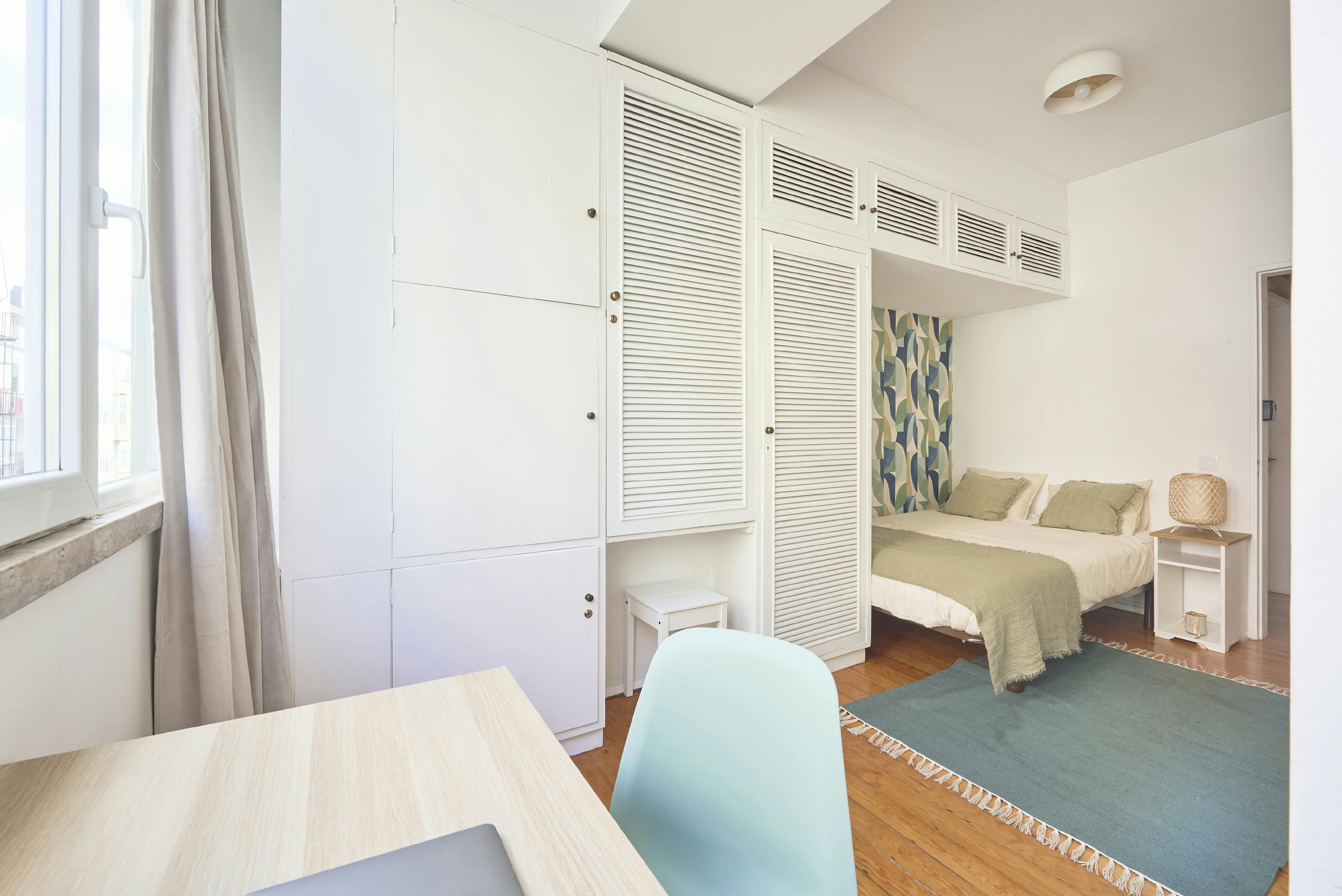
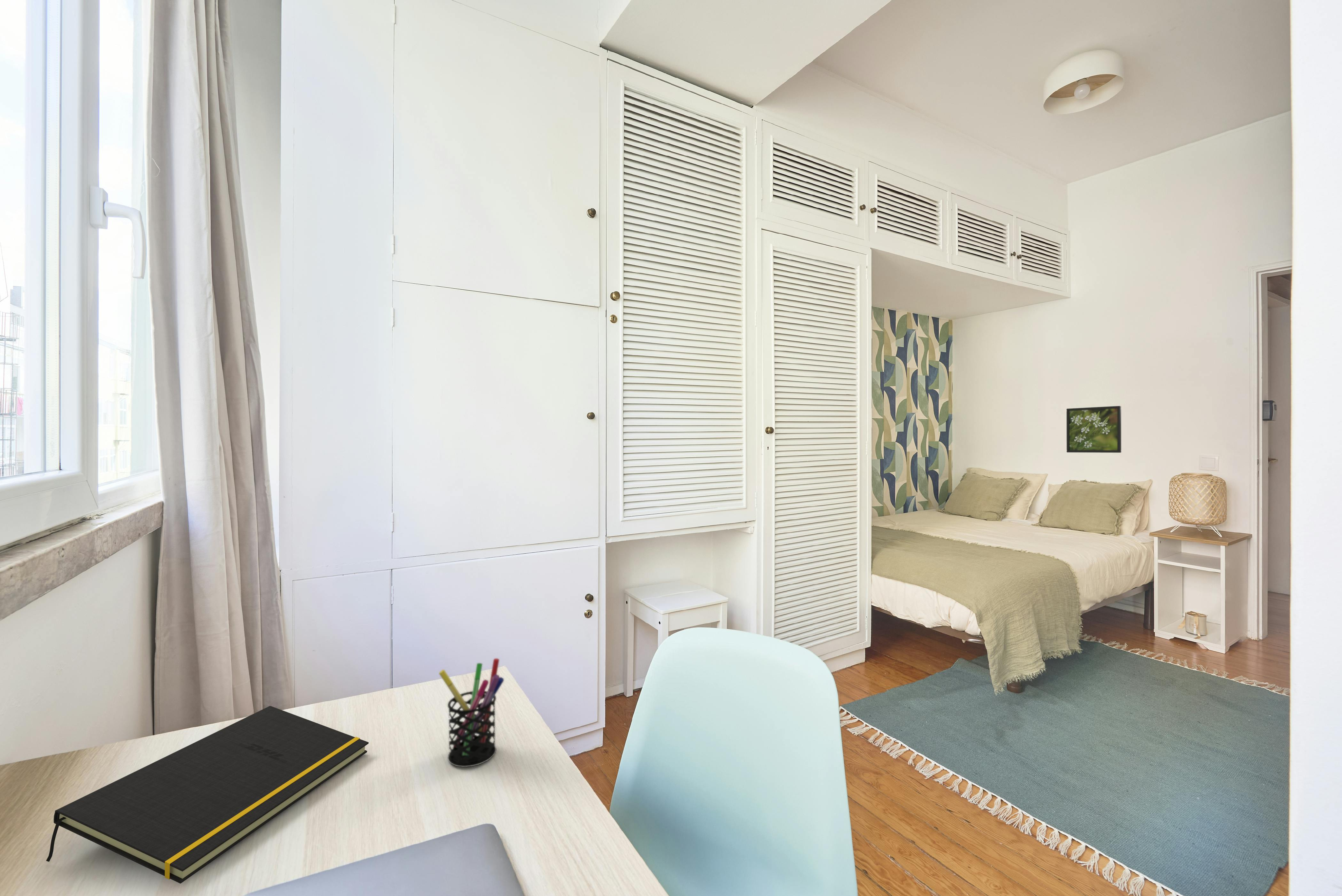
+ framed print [1066,406,1122,453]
+ notepad [46,706,369,884]
+ pen holder [439,658,504,767]
